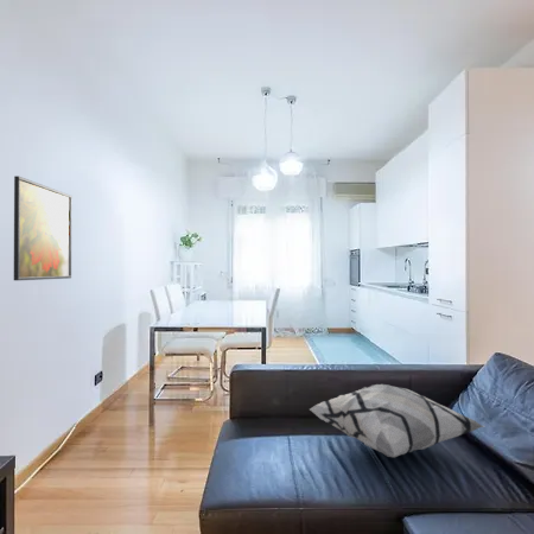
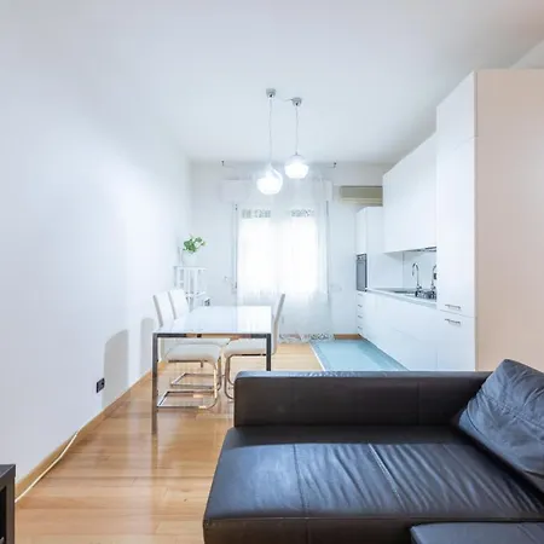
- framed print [13,174,72,281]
- decorative pillow [309,383,485,458]
